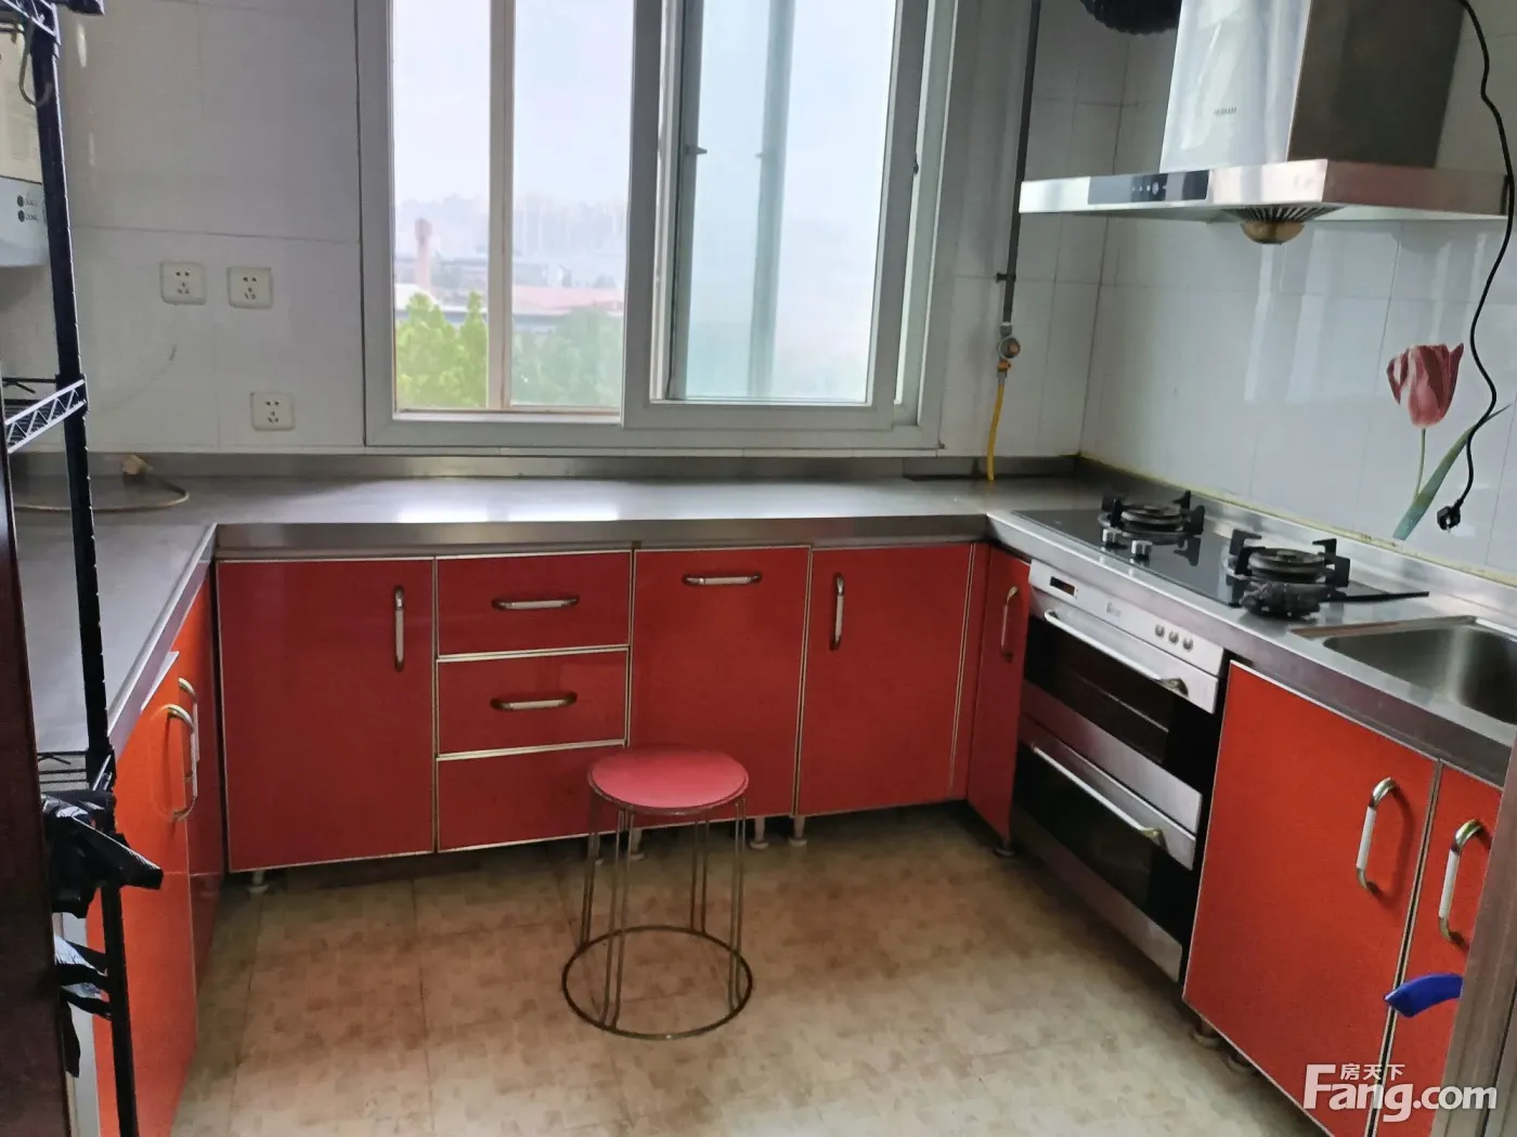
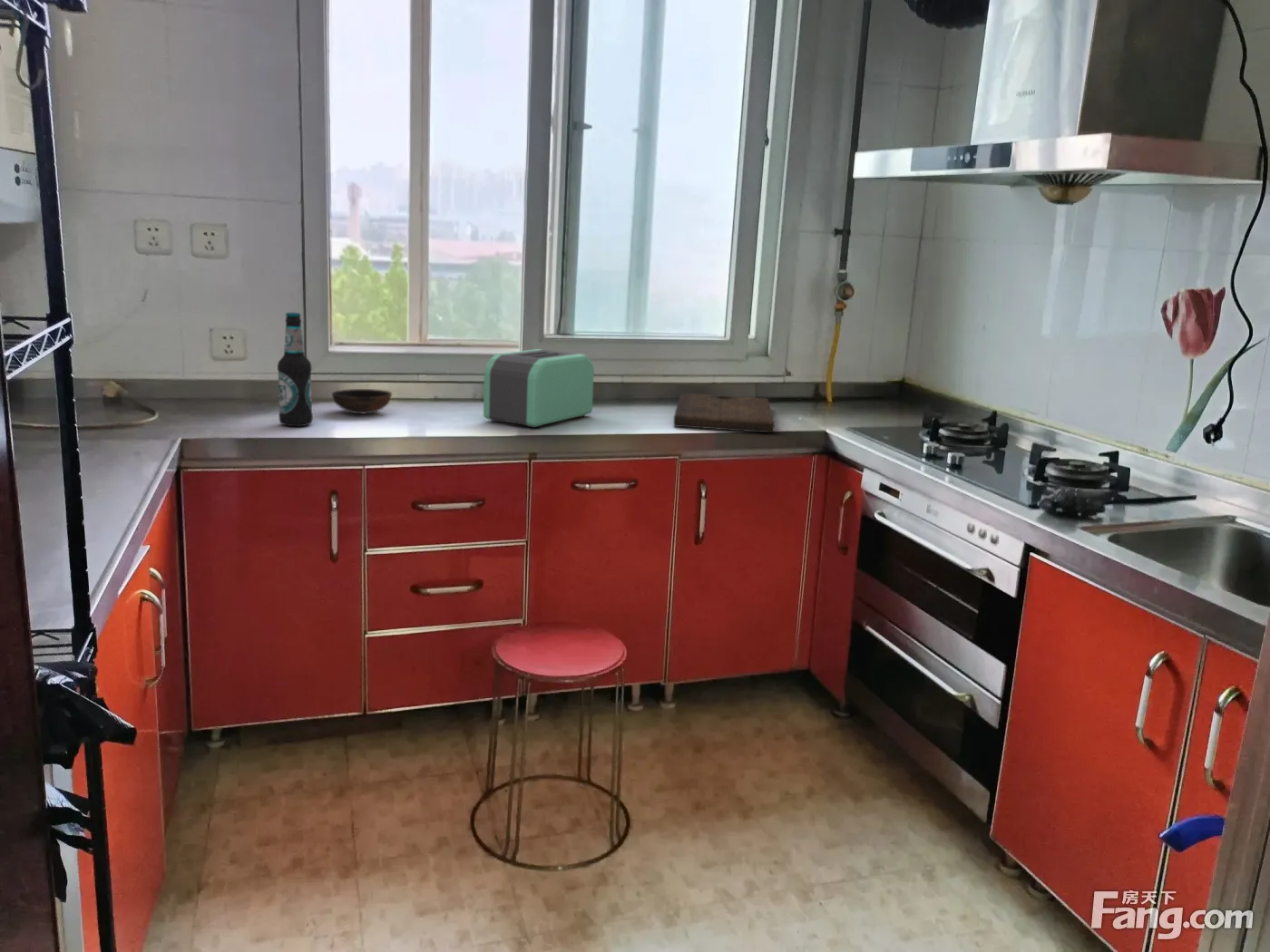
+ toaster [483,348,595,429]
+ cutting board [673,393,776,433]
+ bowl [331,388,393,414]
+ bottle [277,312,314,427]
